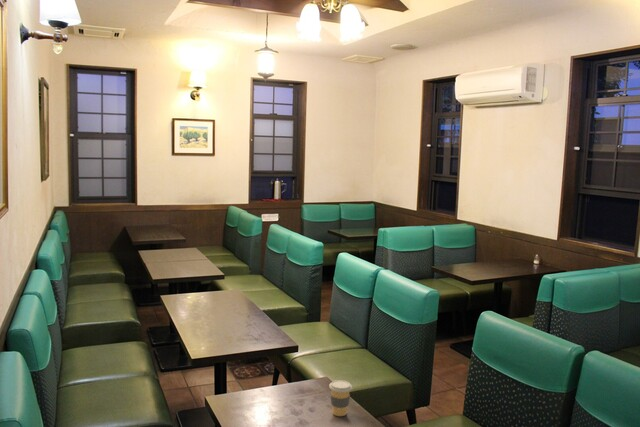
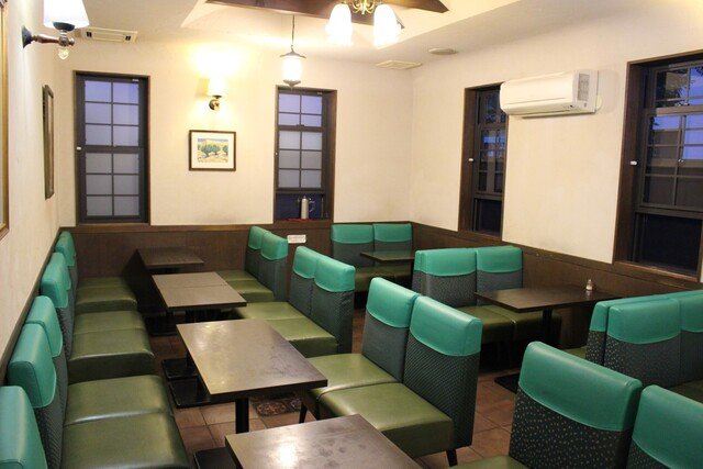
- coffee cup [328,379,353,417]
